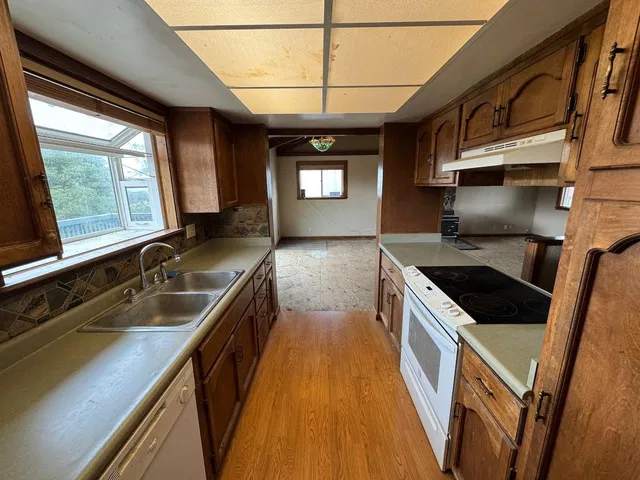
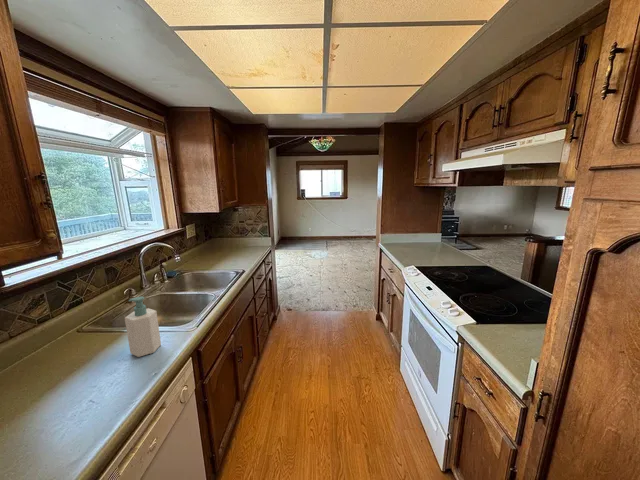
+ soap bottle [124,296,162,358]
